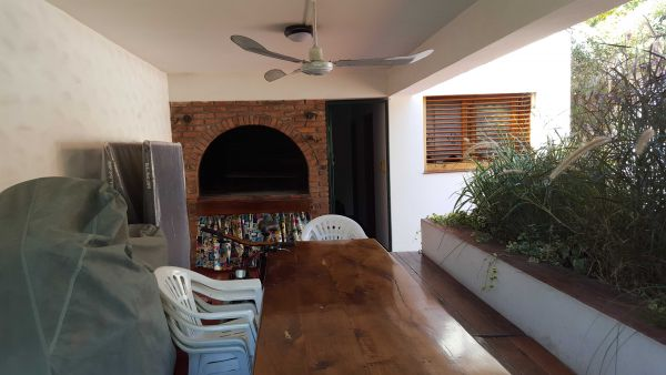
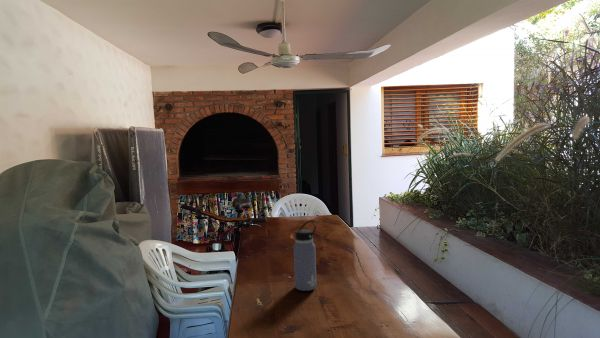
+ water bottle [293,219,317,292]
